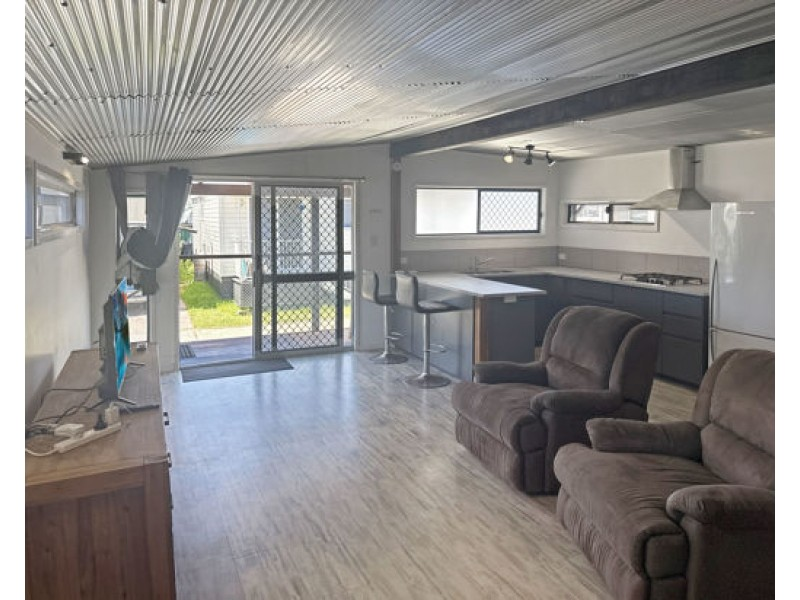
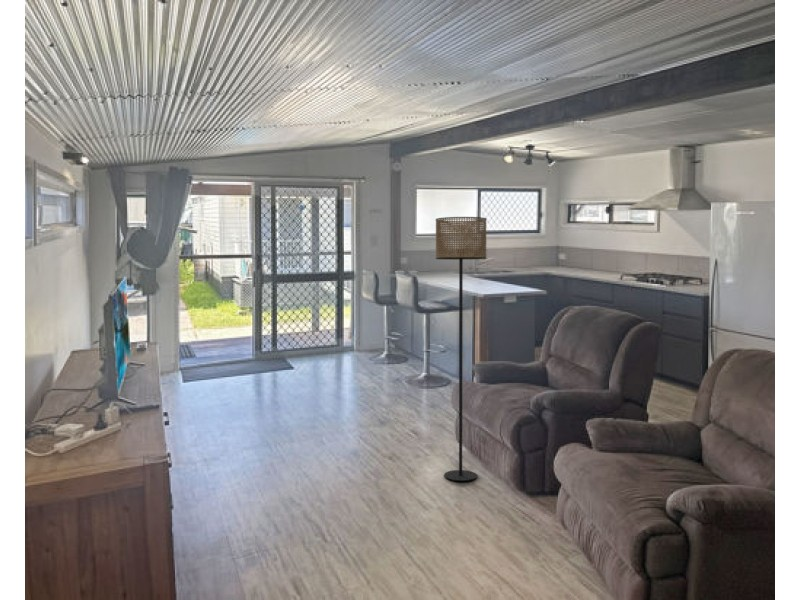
+ floor lamp [435,216,488,482]
